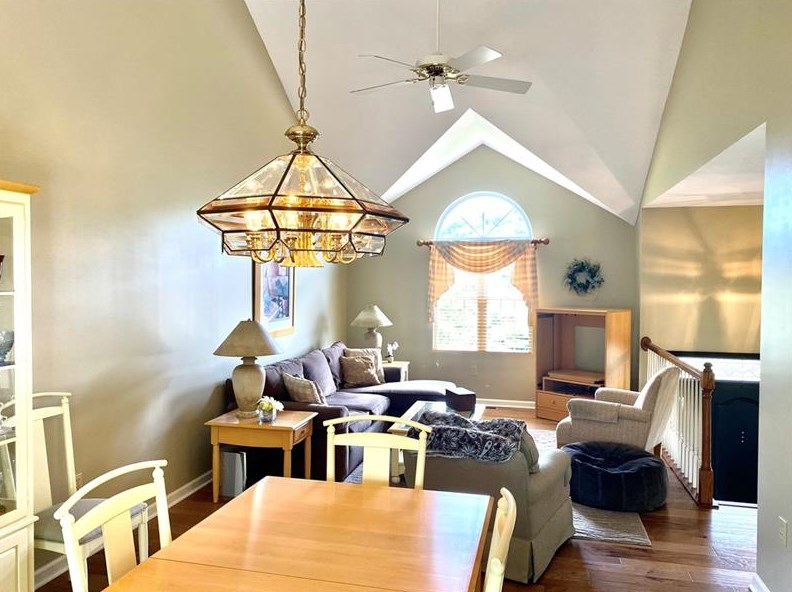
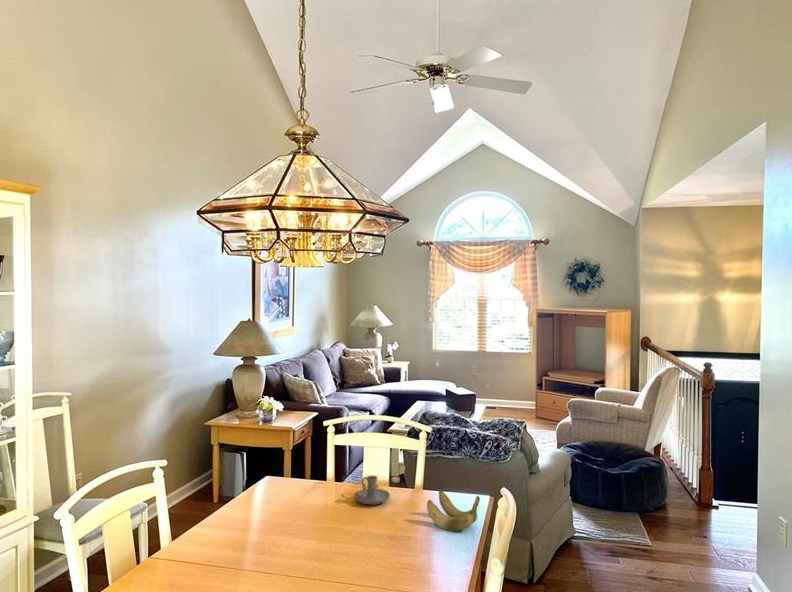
+ candle holder [353,475,391,505]
+ banana [426,489,481,532]
